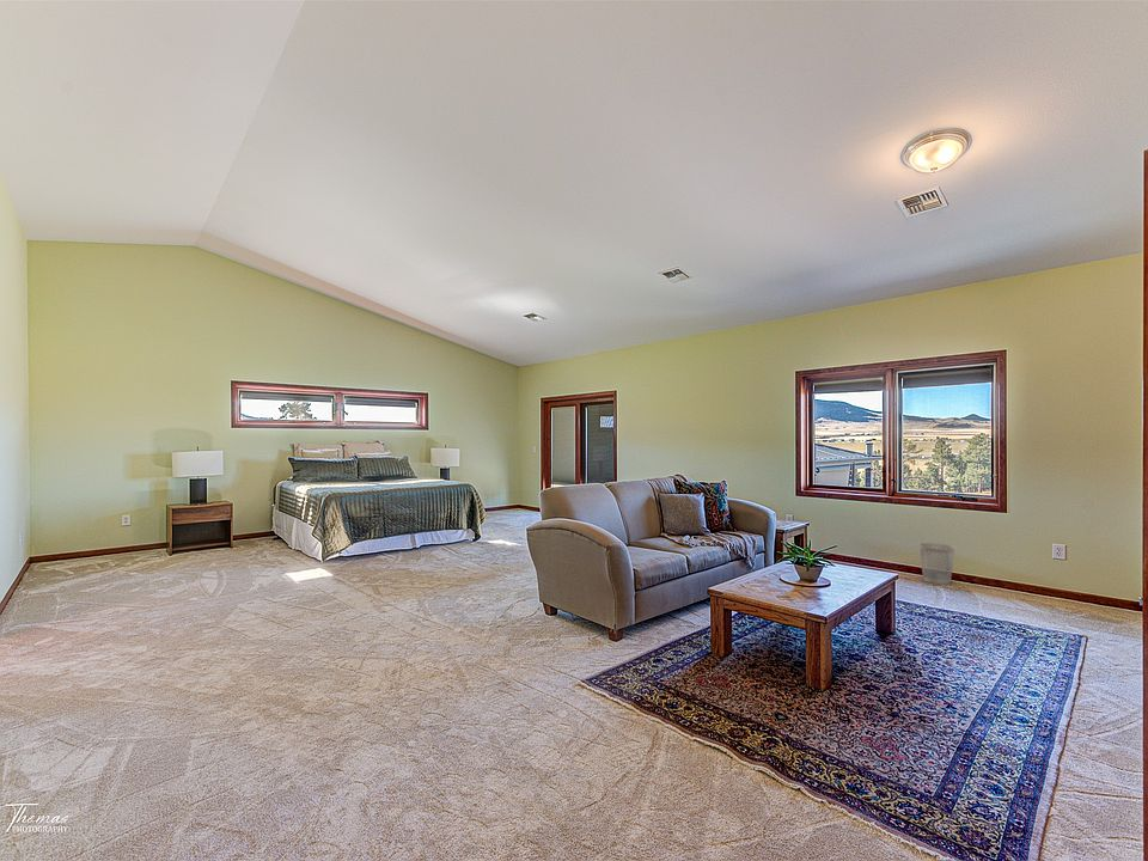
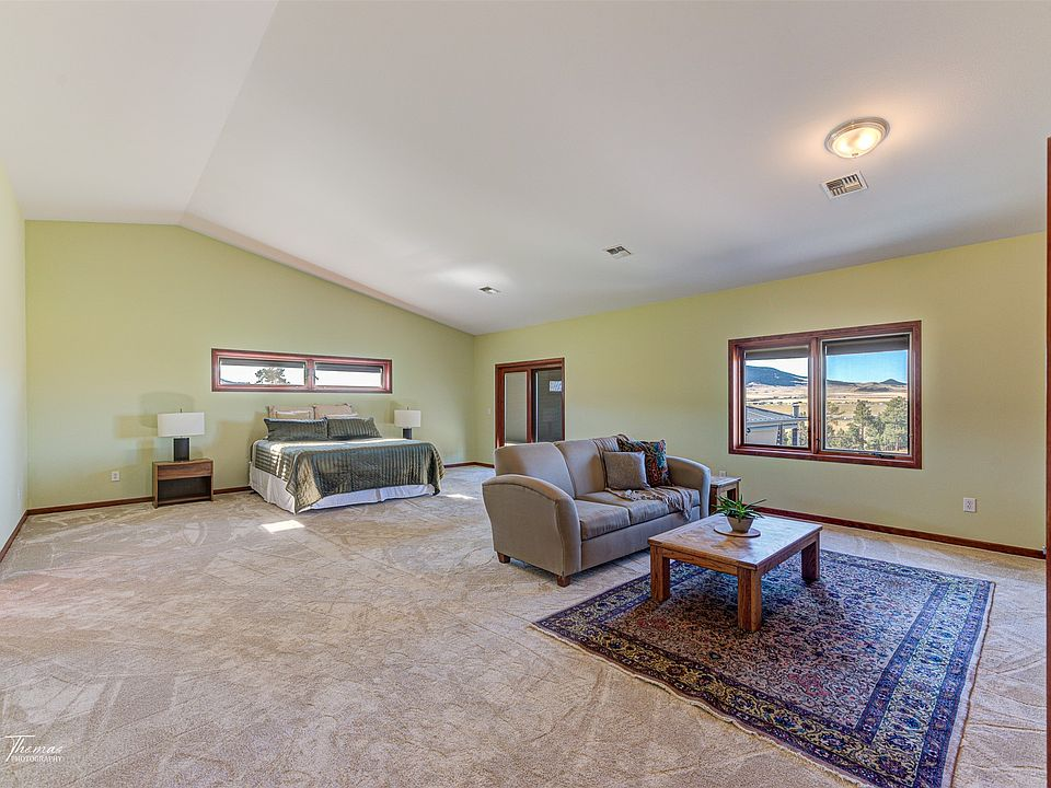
- wastebasket [918,542,955,586]
